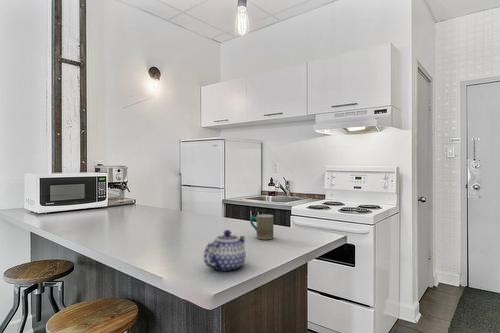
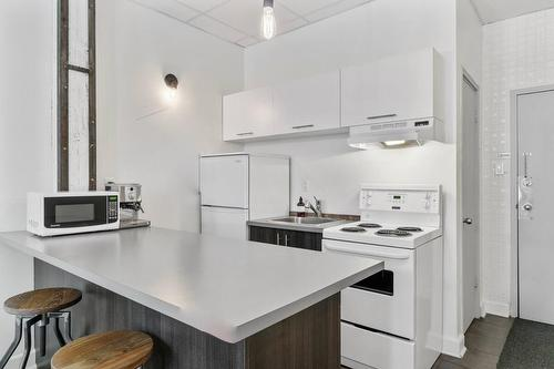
- teapot [203,229,247,272]
- mug [249,213,274,240]
